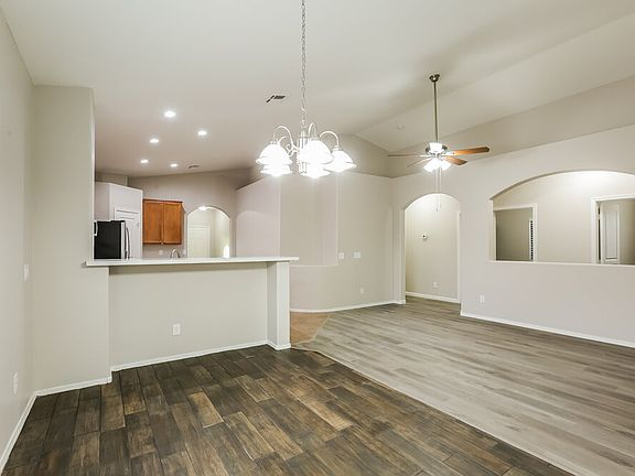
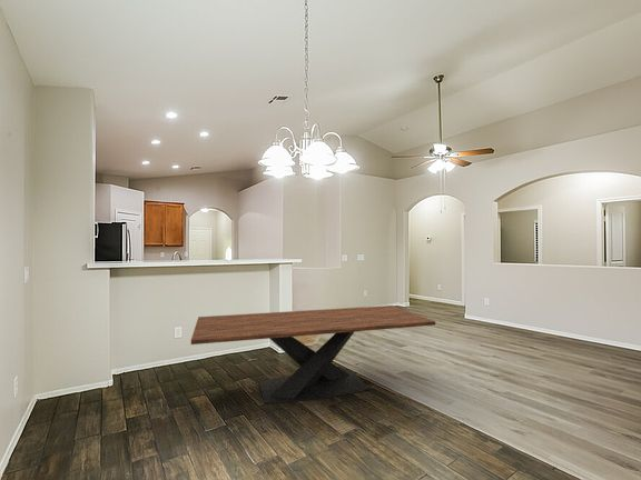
+ dining table [190,304,436,404]
